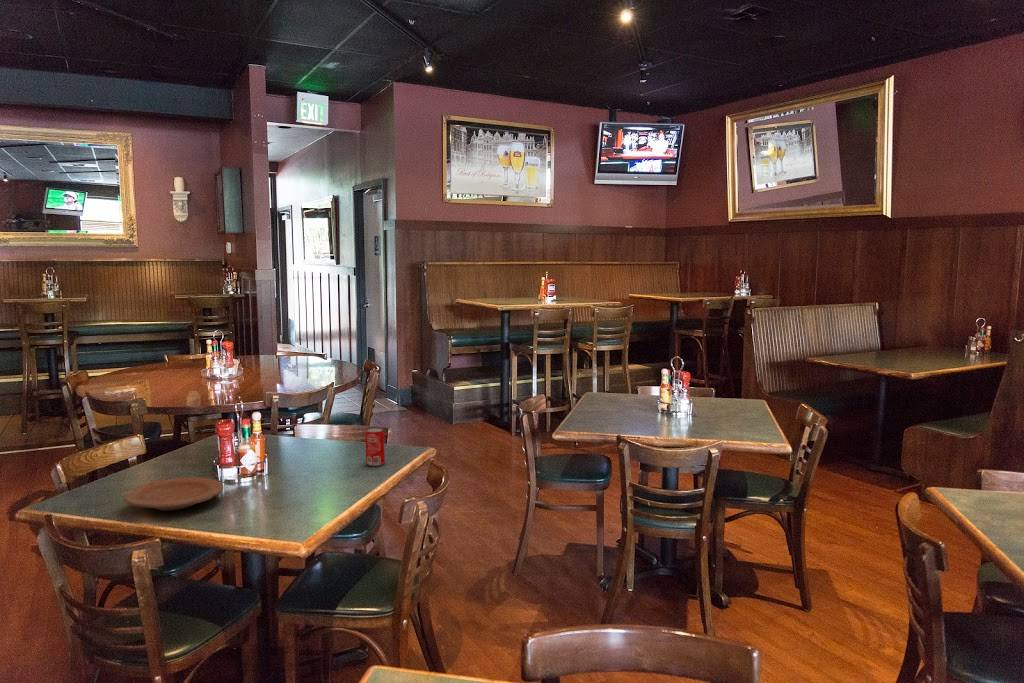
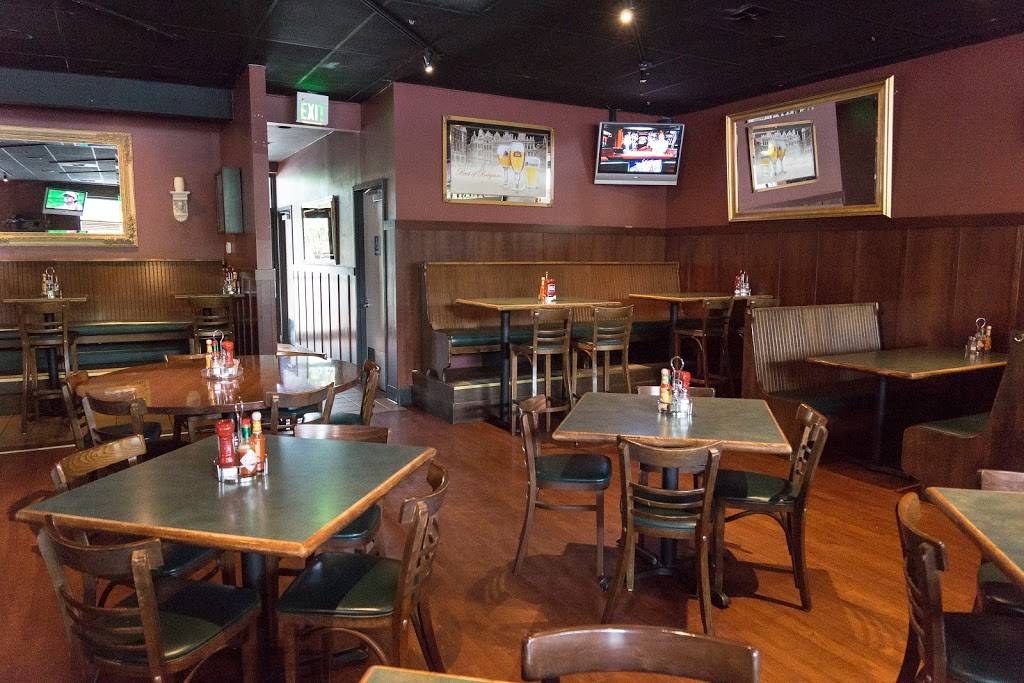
- plate [123,476,224,511]
- beverage can [365,427,386,467]
